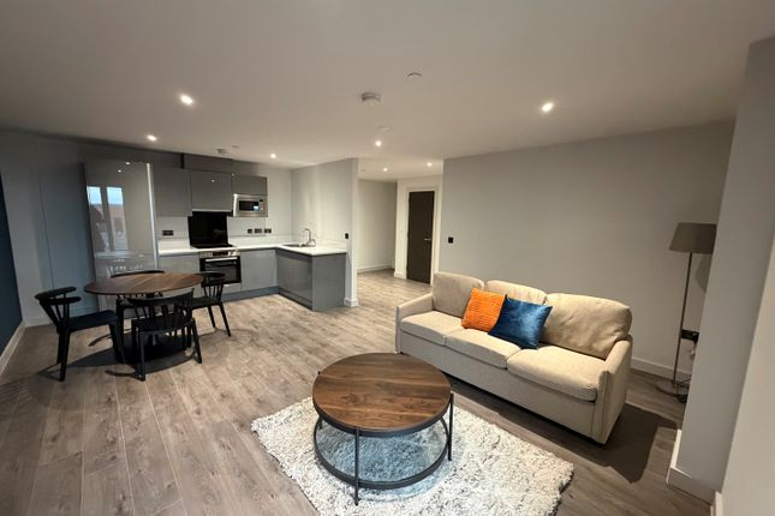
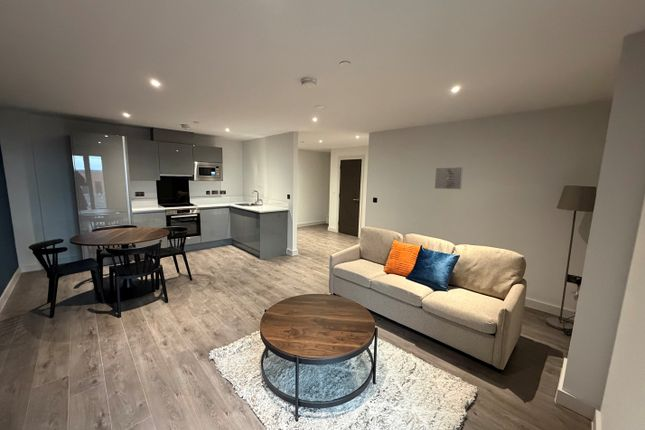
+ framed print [434,166,464,190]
